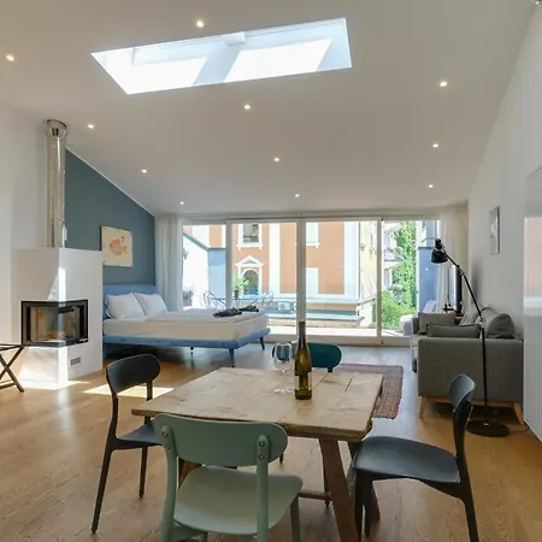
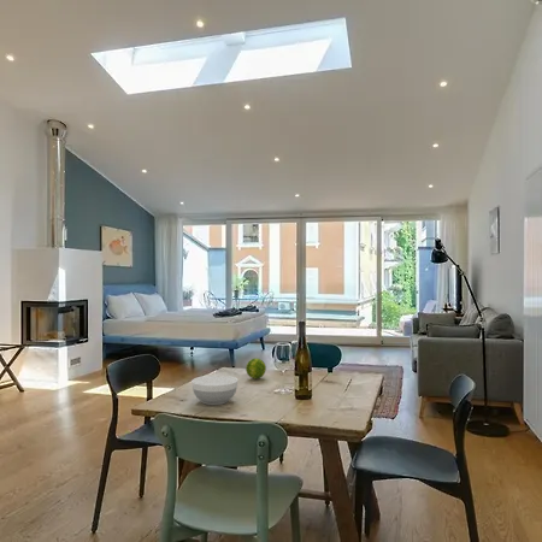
+ bowl [190,373,240,406]
+ fruit [245,358,267,379]
